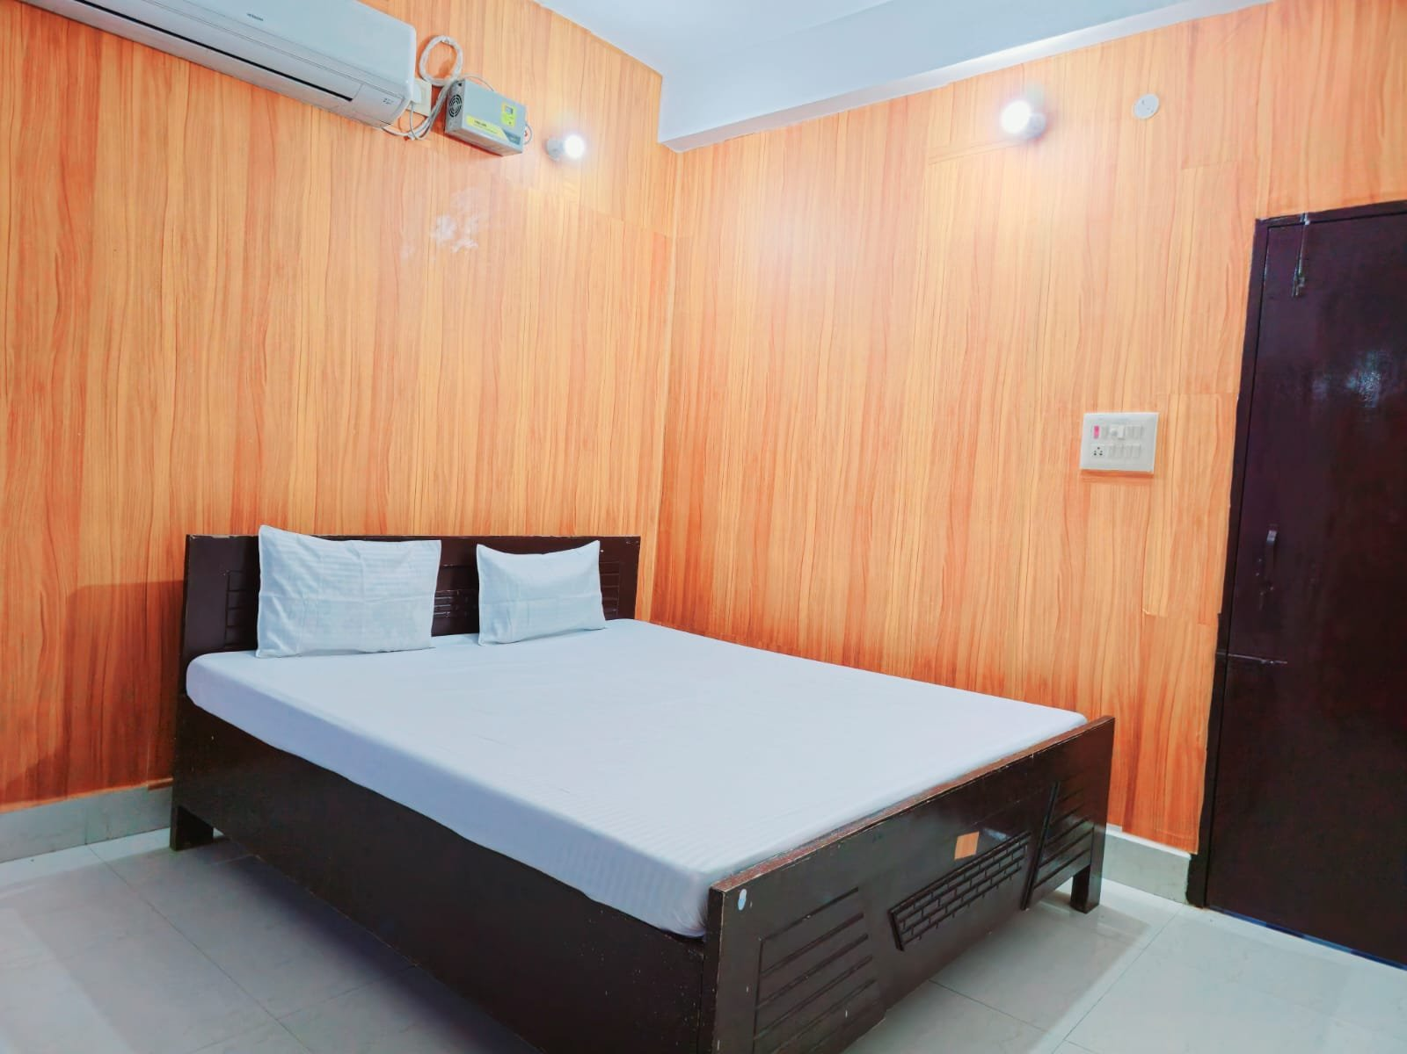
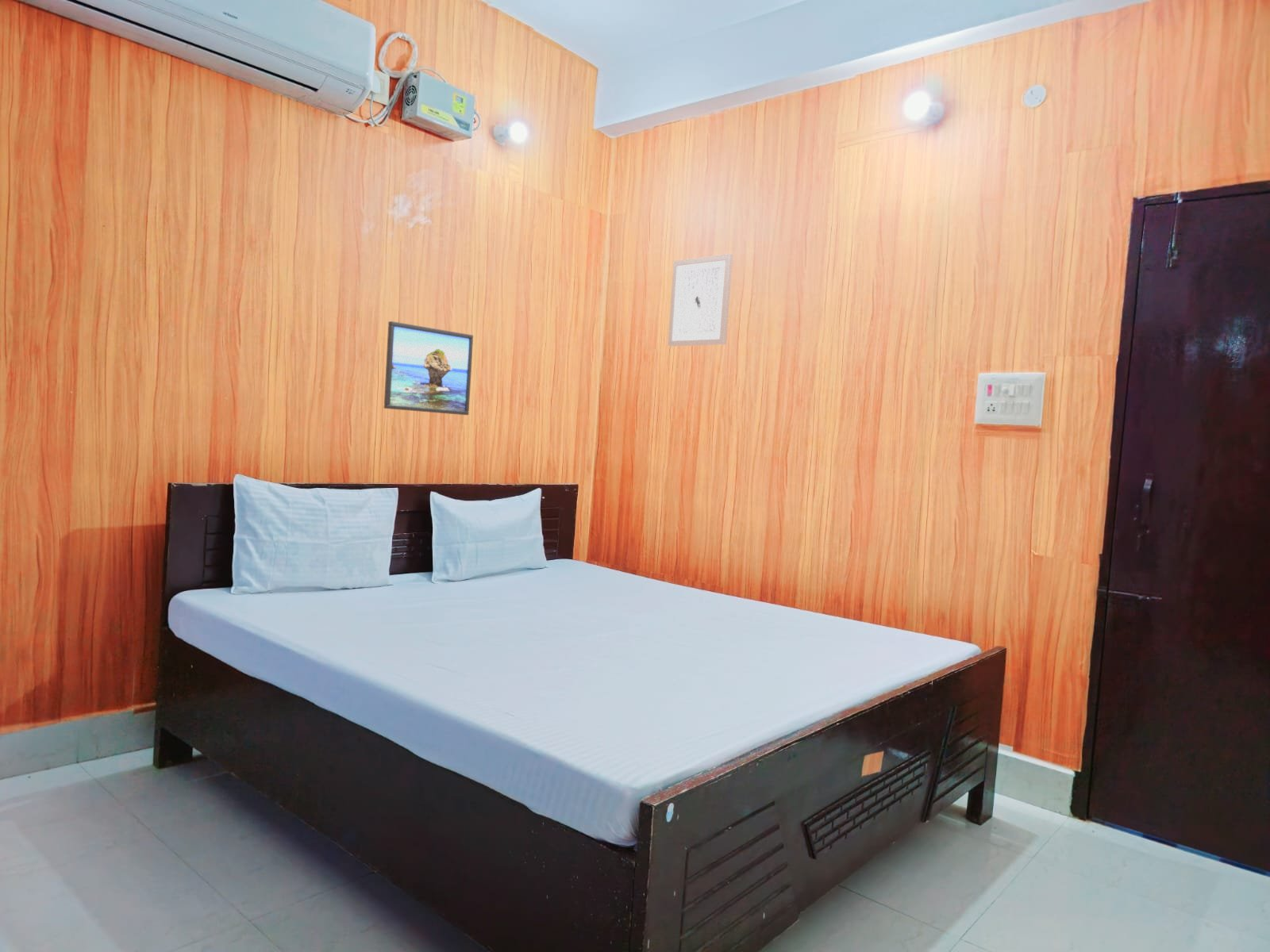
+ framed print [383,321,474,416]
+ wall art [667,253,733,347]
